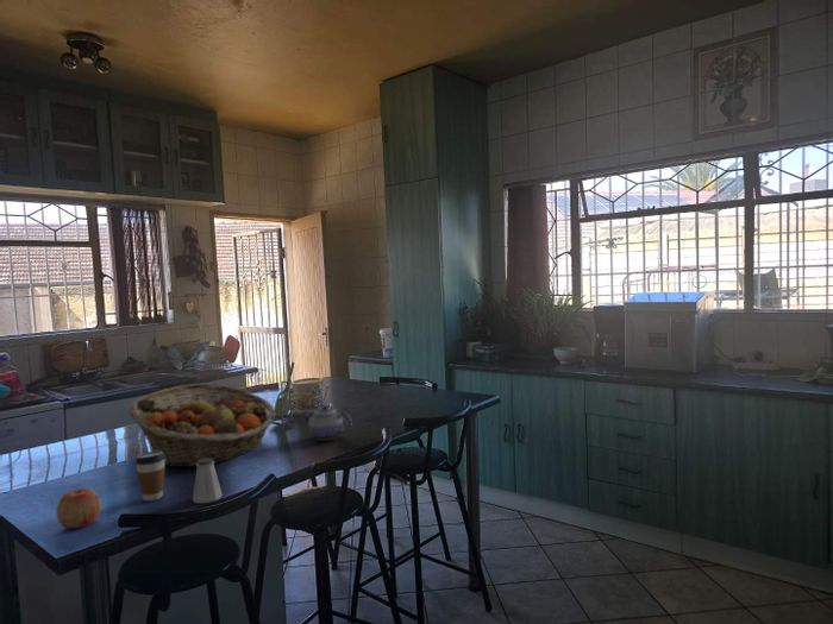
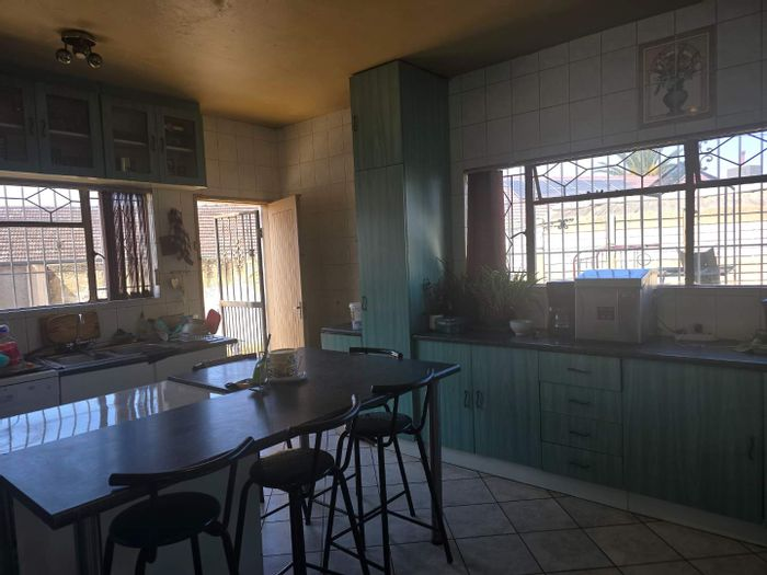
- apple [56,487,102,530]
- coffee cup [134,450,167,502]
- fruit basket [127,383,277,468]
- teapot [299,404,353,442]
- saltshaker [192,459,224,504]
